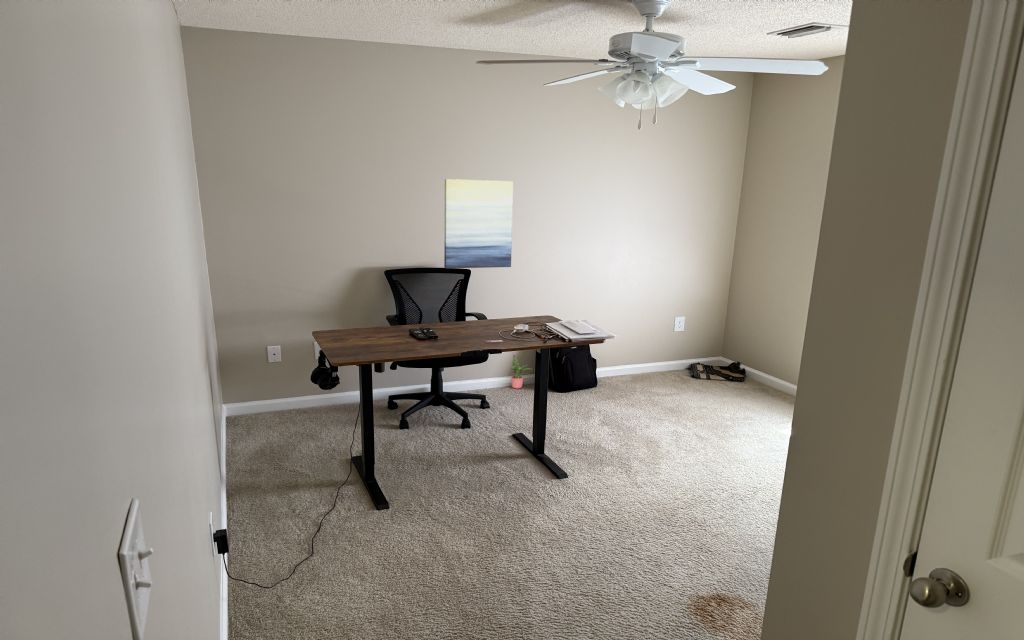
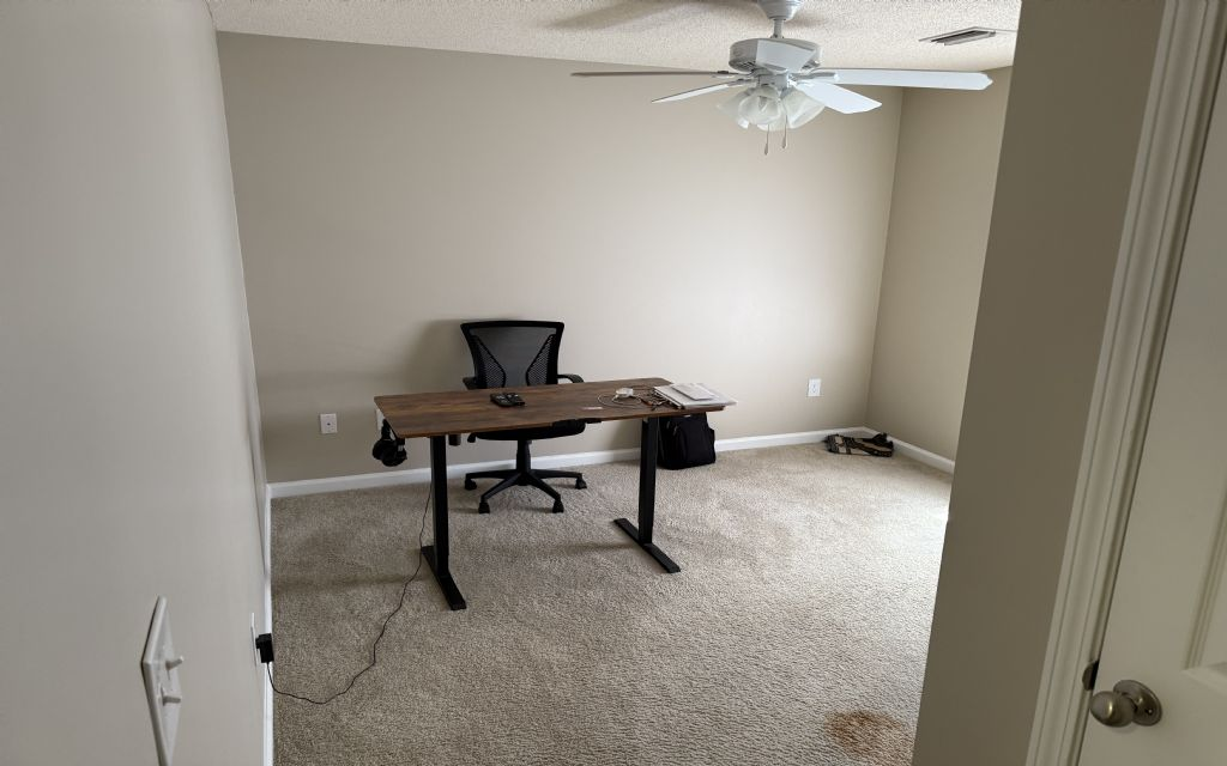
- potted plant [510,353,534,390]
- wall art [443,178,514,269]
